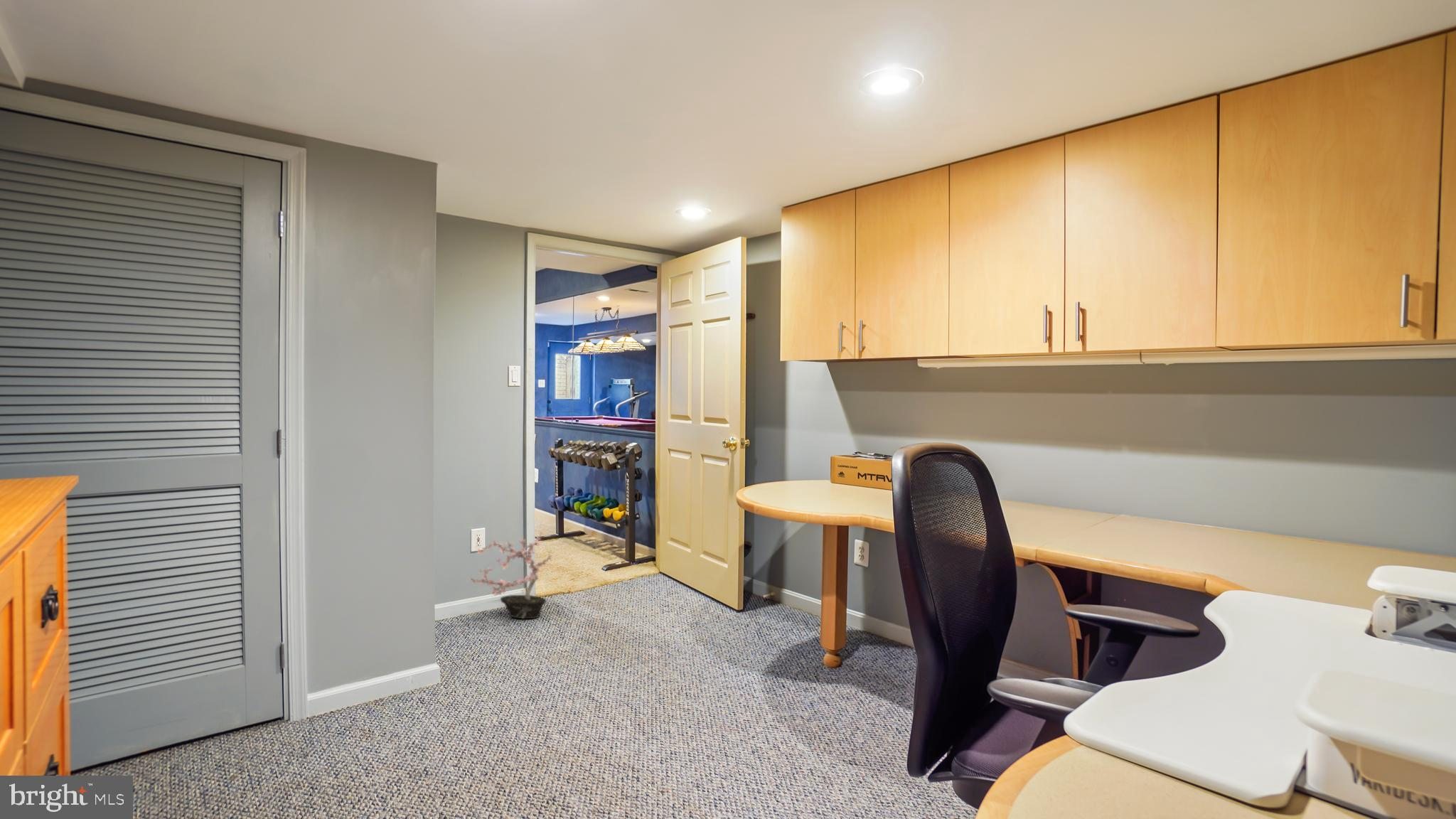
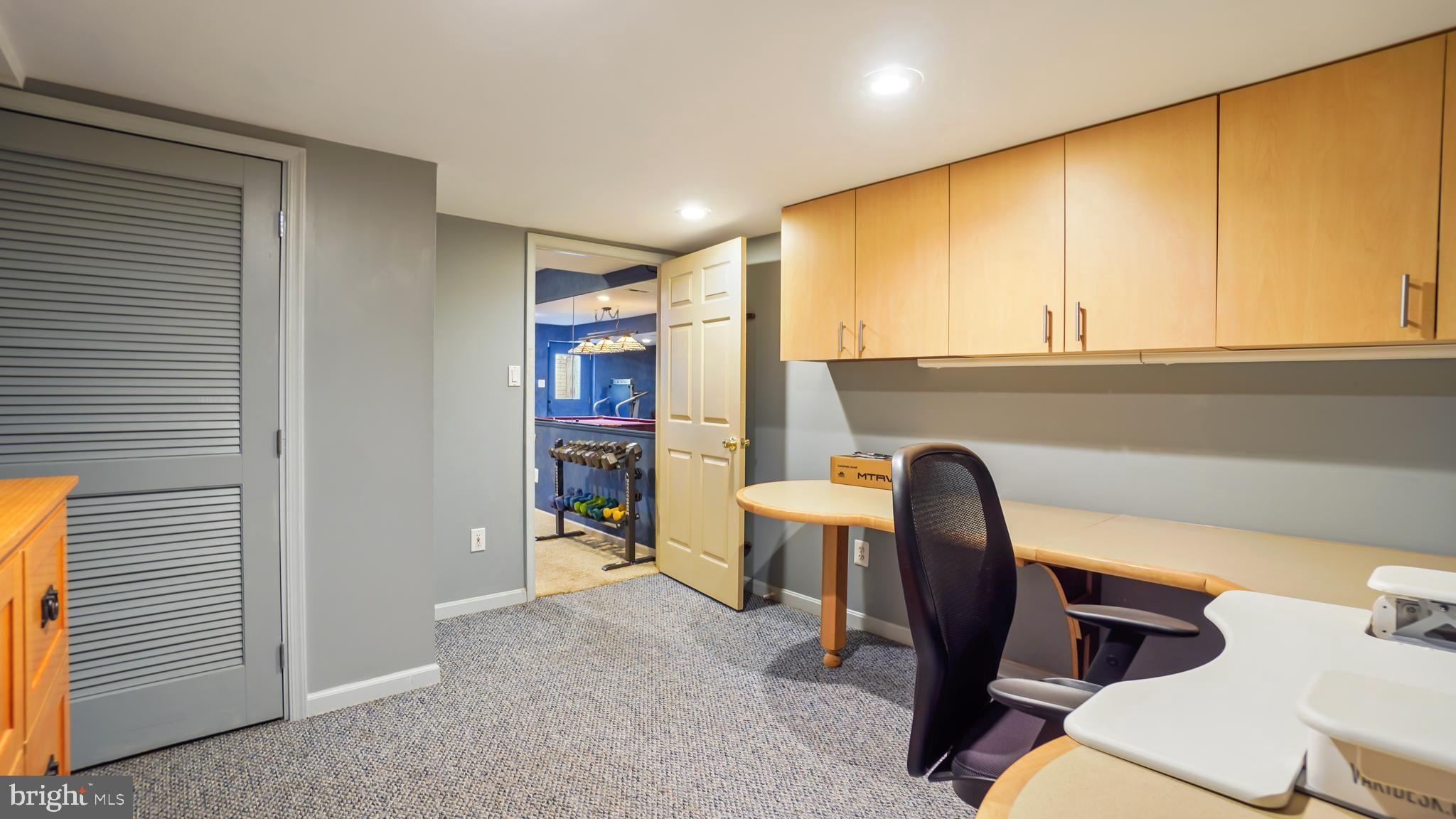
- potted plant [468,530,552,619]
